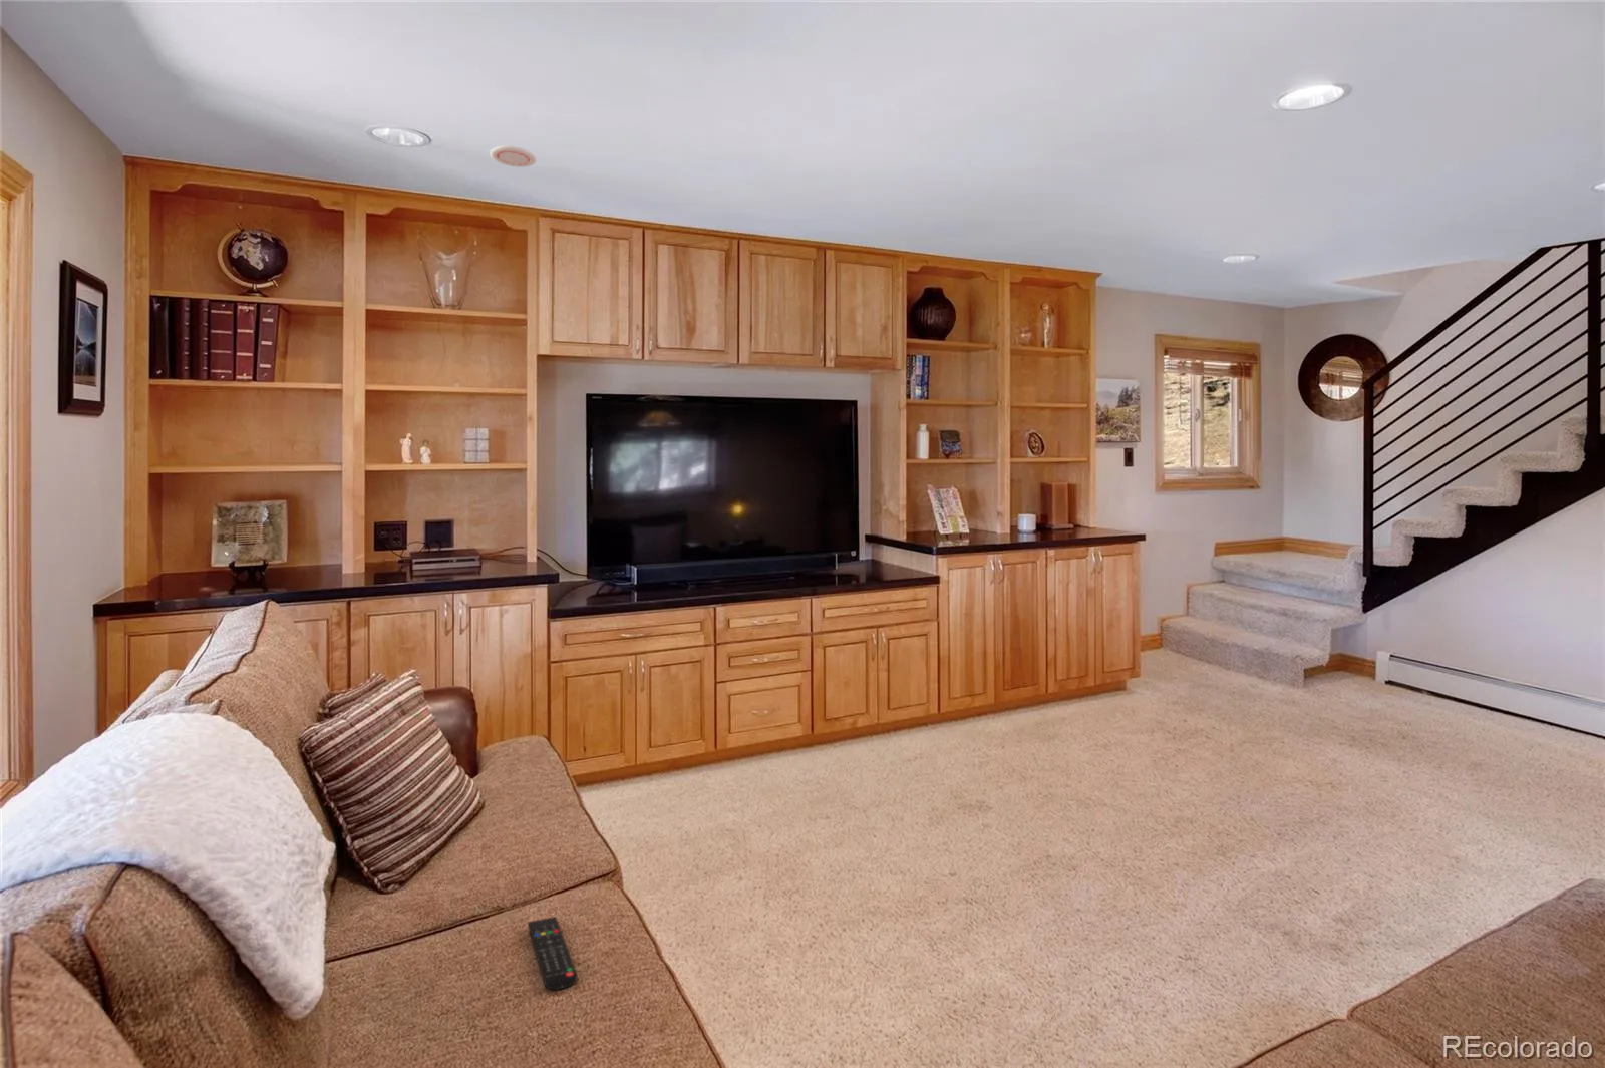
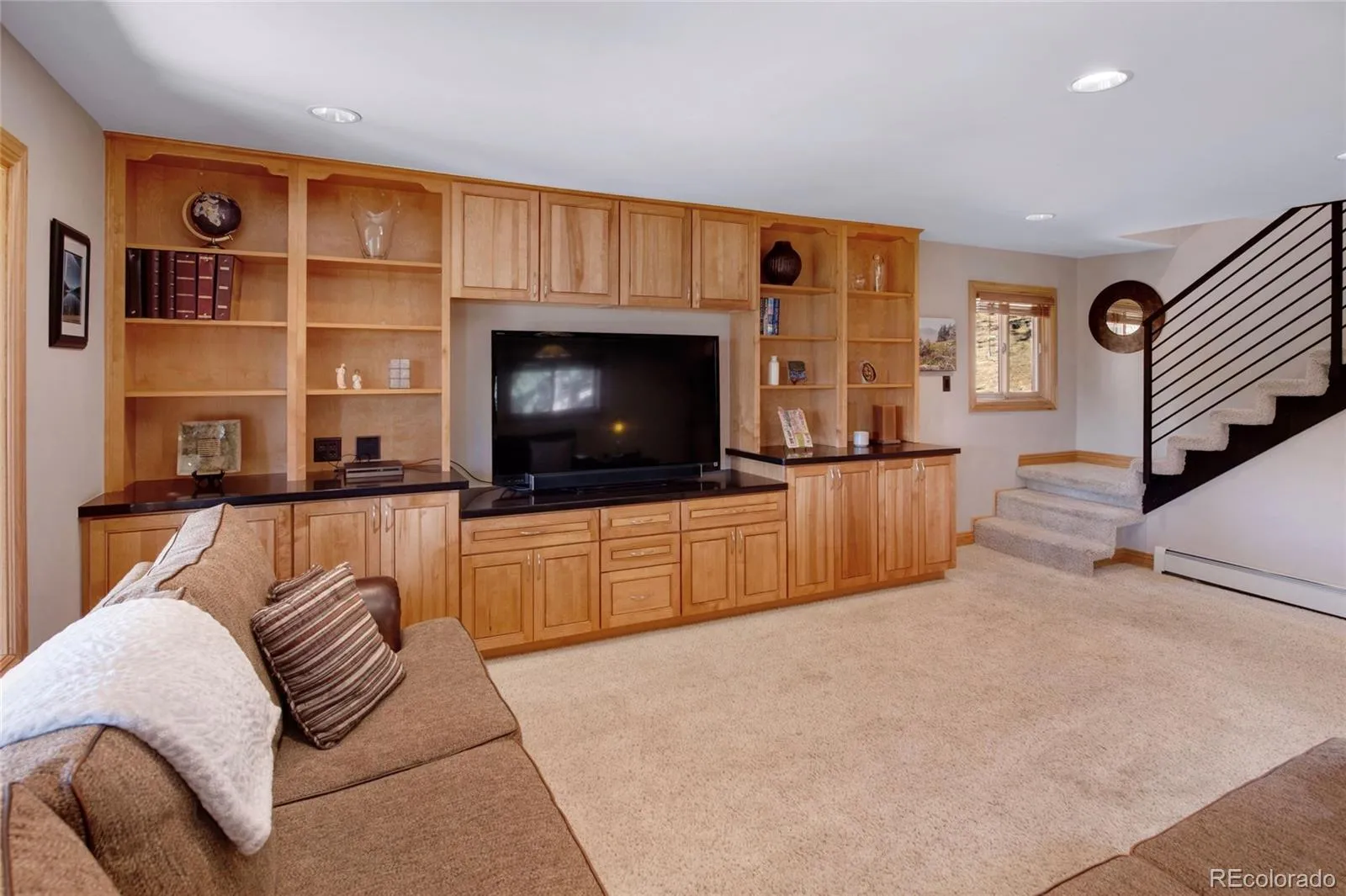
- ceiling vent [489,145,538,168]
- remote control [527,915,578,991]
